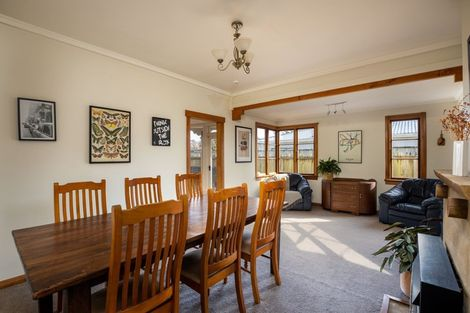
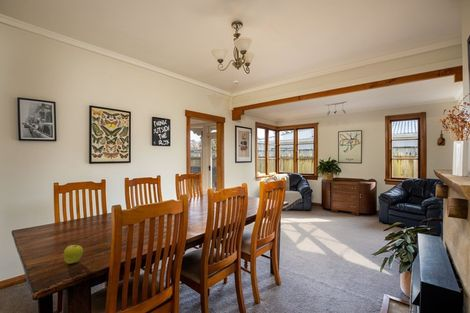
+ fruit [63,244,84,265]
